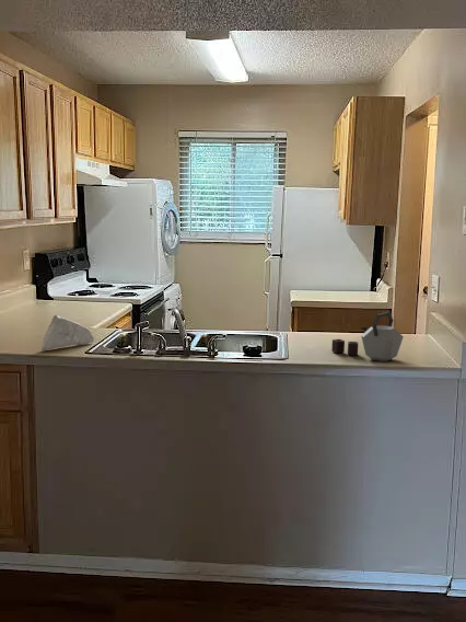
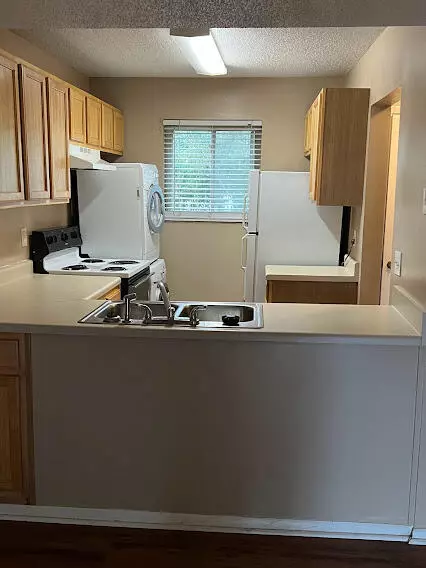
- dishrag [40,314,95,352]
- kettle [330,311,405,362]
